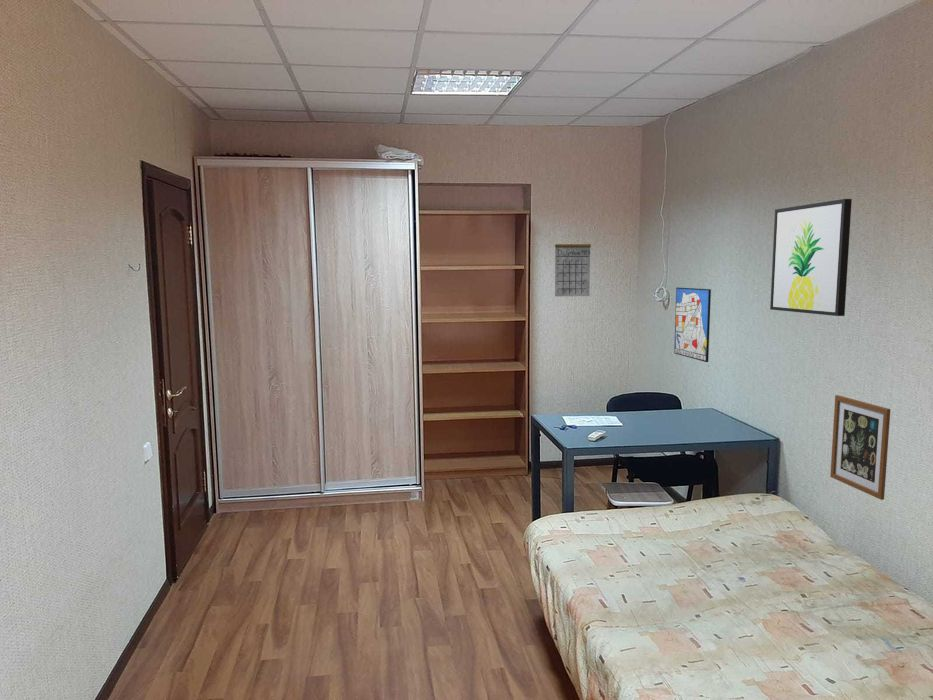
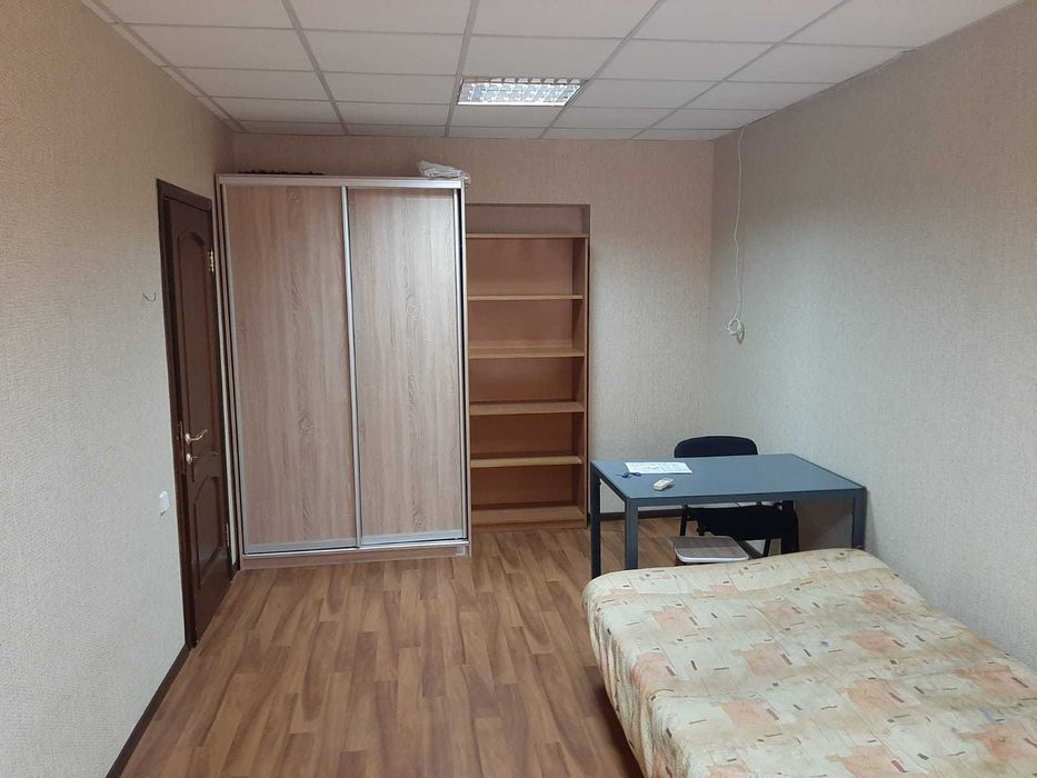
- wall art [769,198,853,317]
- calendar [554,232,592,297]
- wall art [829,394,891,501]
- wall art [673,287,712,363]
